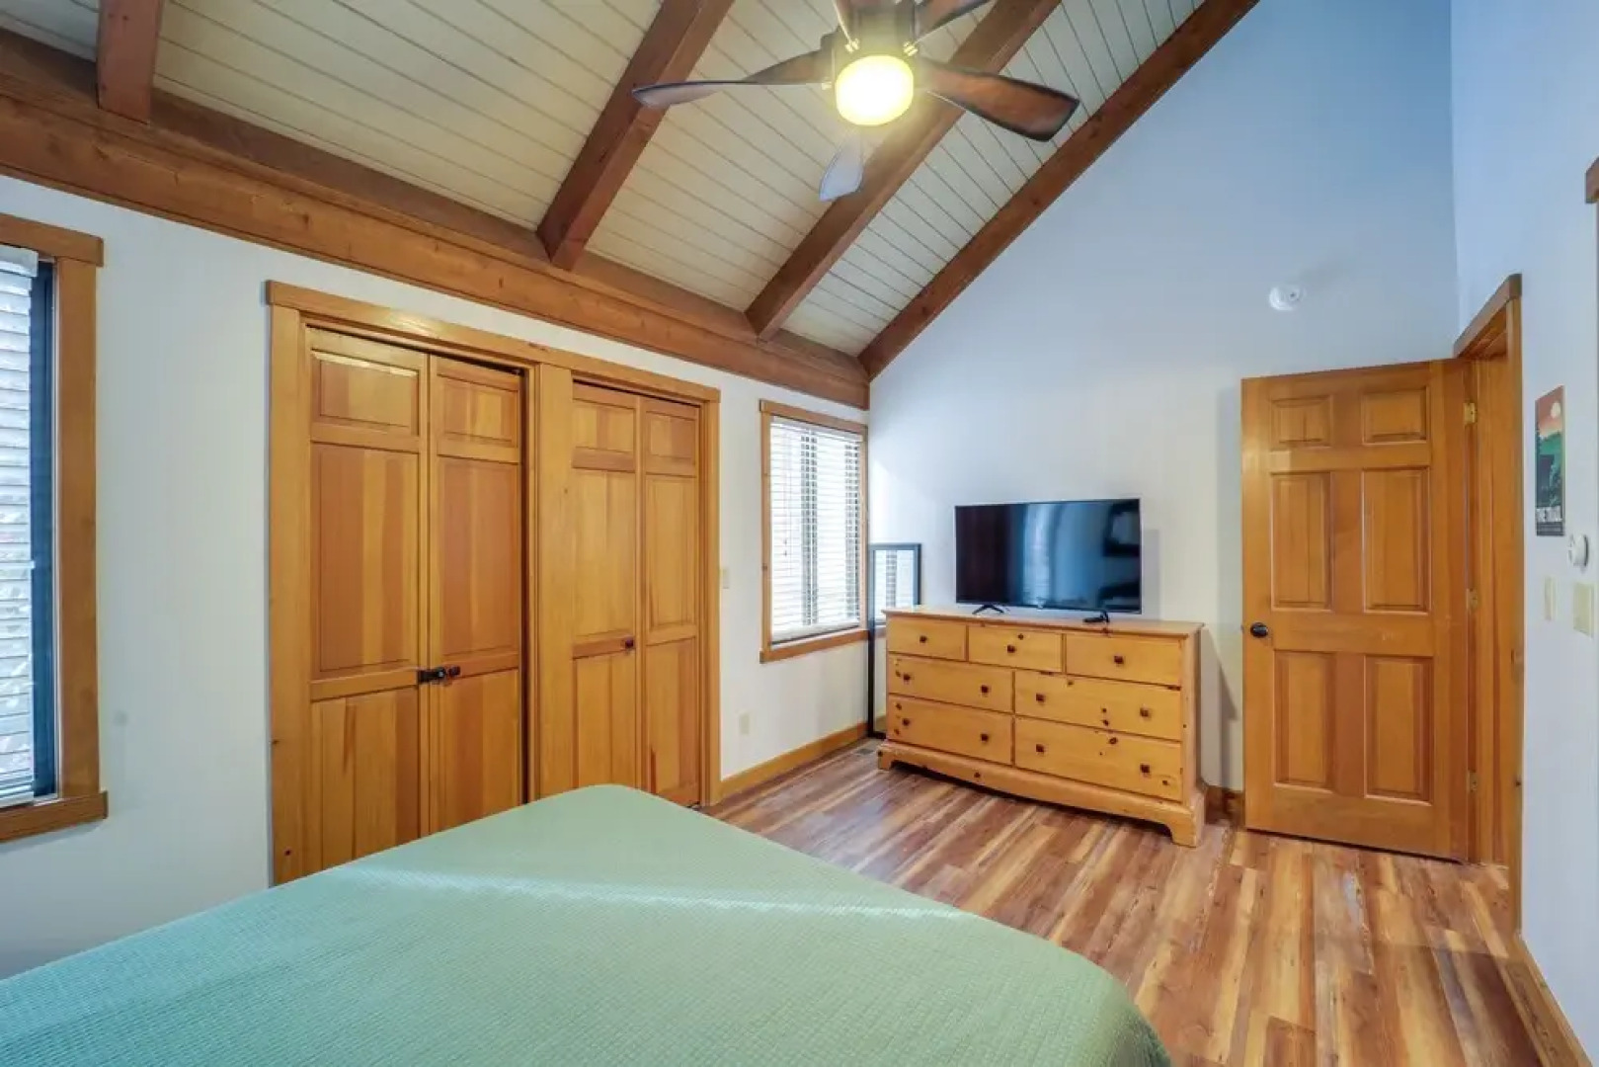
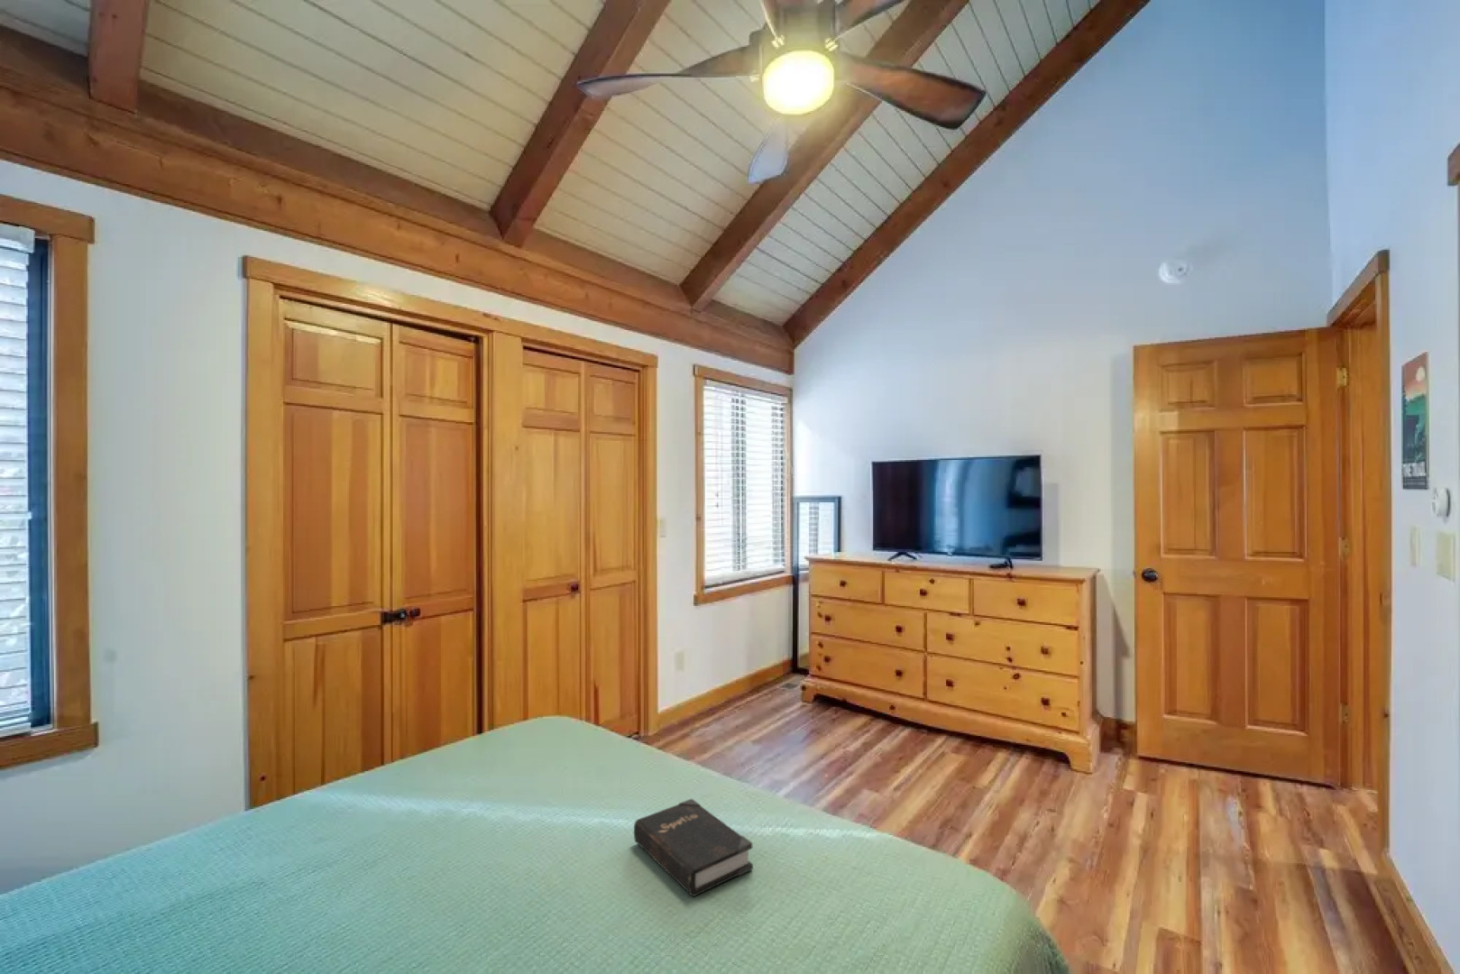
+ hardback book [633,798,753,897]
